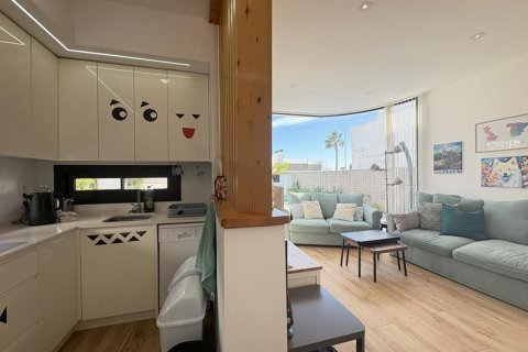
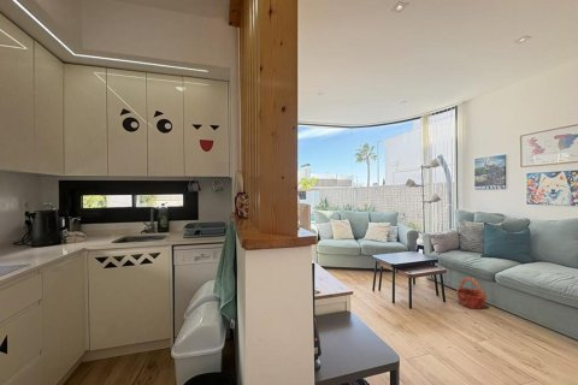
+ basket [455,277,488,310]
